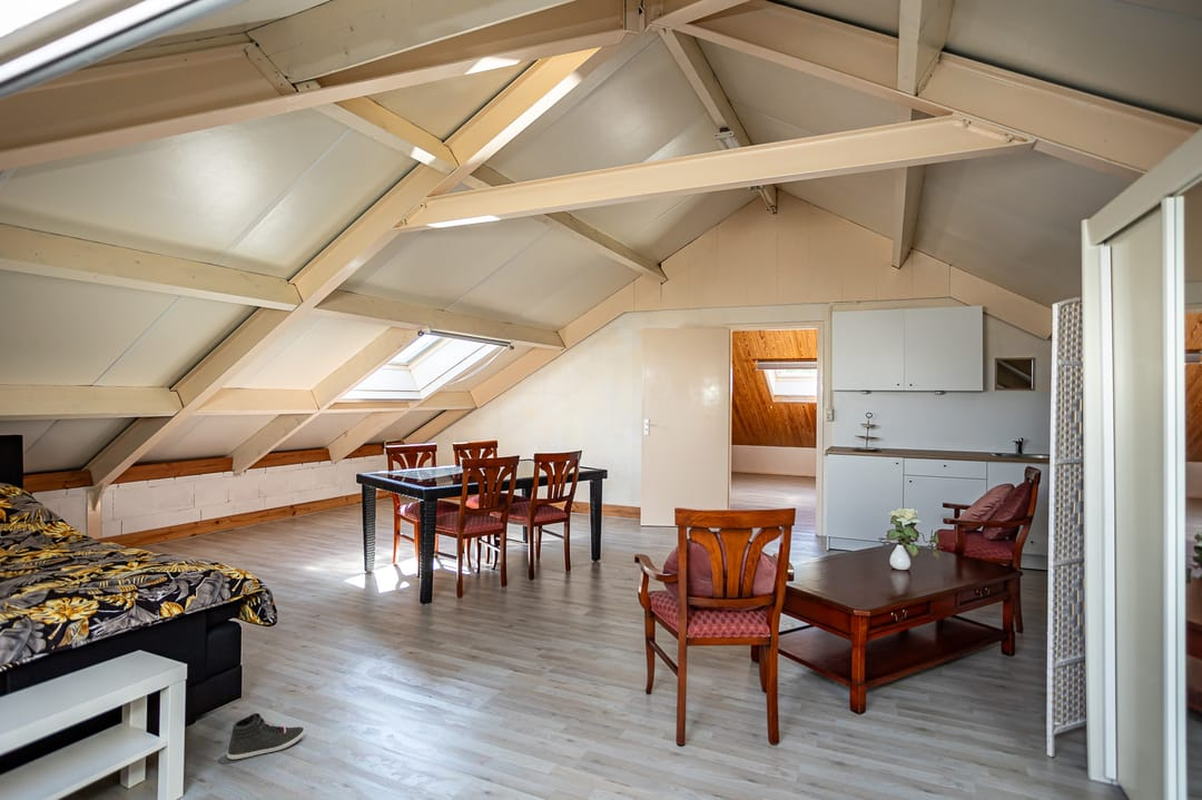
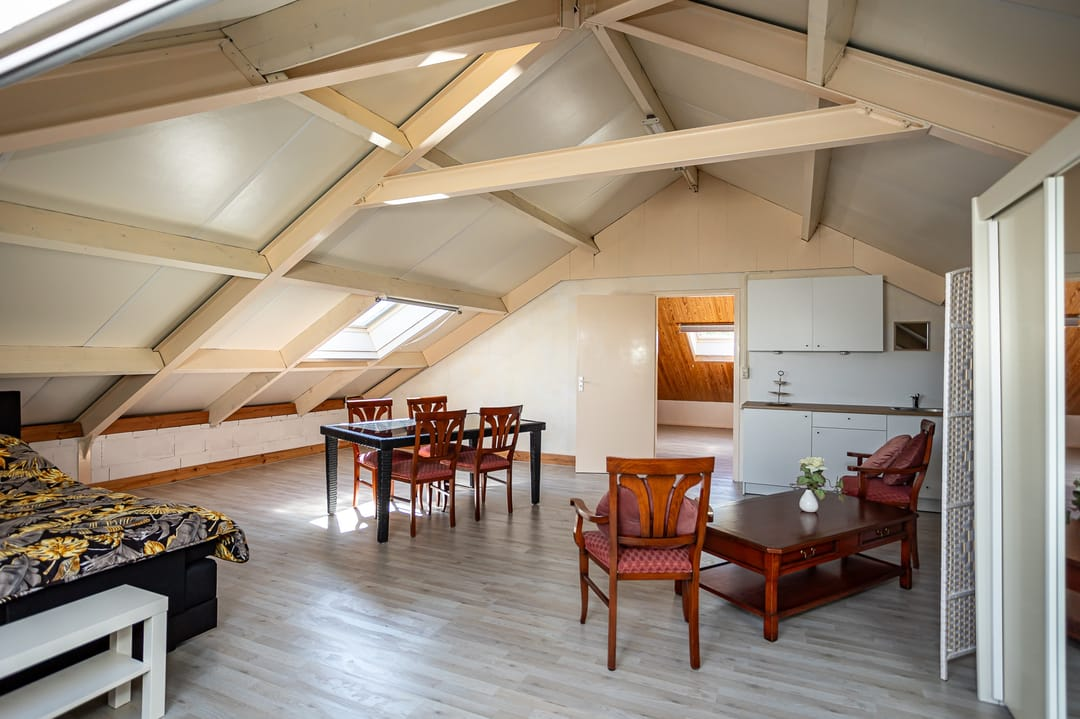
- sneaker [226,712,306,760]
